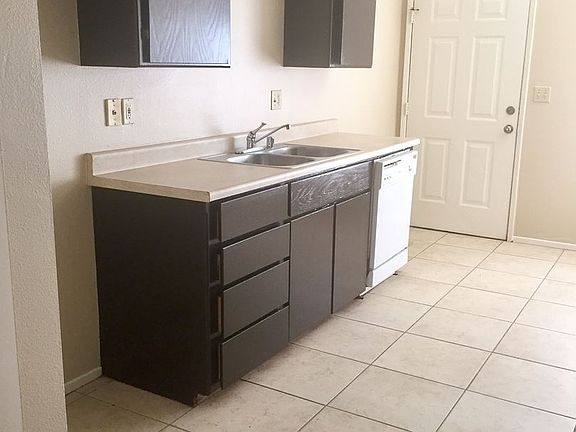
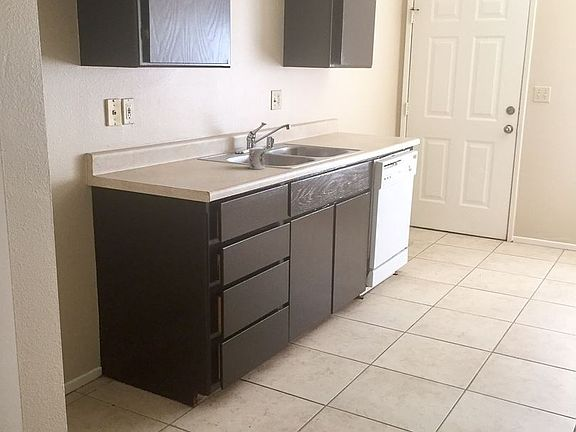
+ cup [248,147,266,170]
